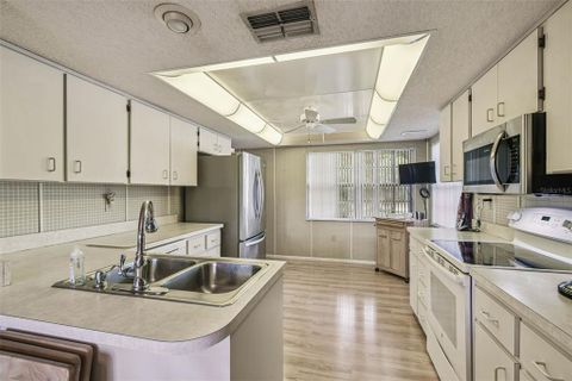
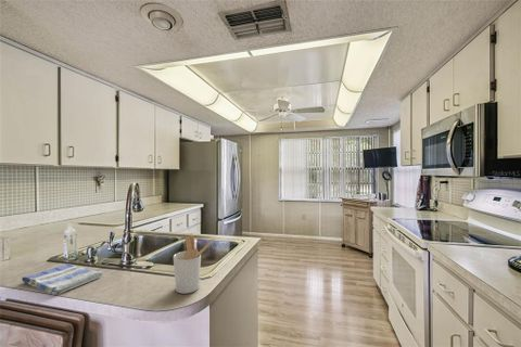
+ dish towel [21,264,104,296]
+ utensil holder [173,234,215,295]
